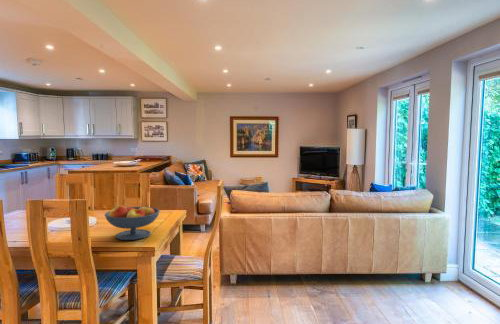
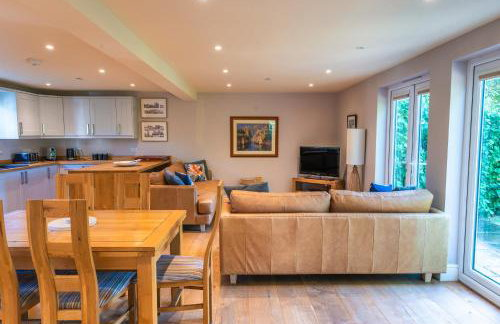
- fruit bowl [104,205,161,241]
